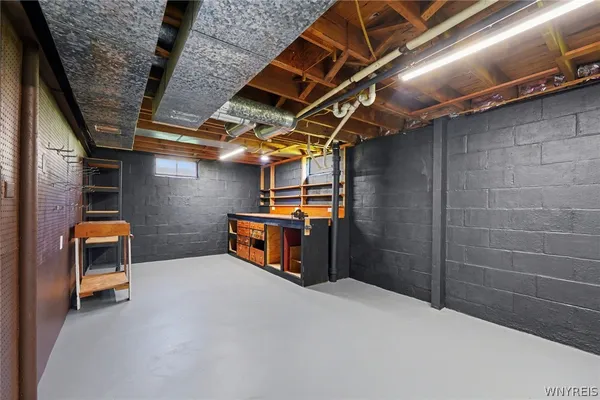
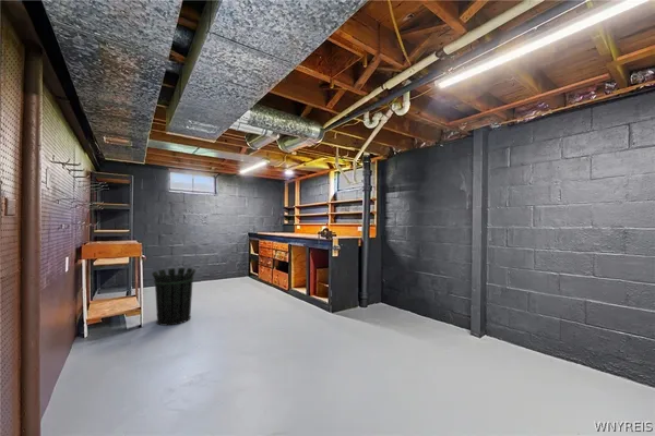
+ waste bin [151,267,196,327]
